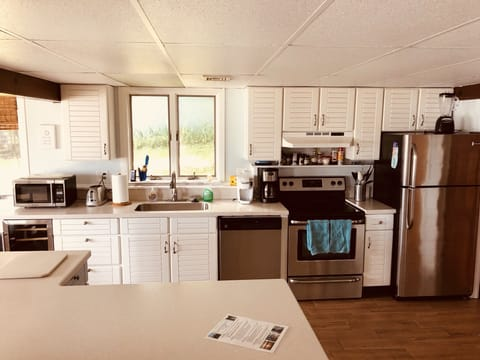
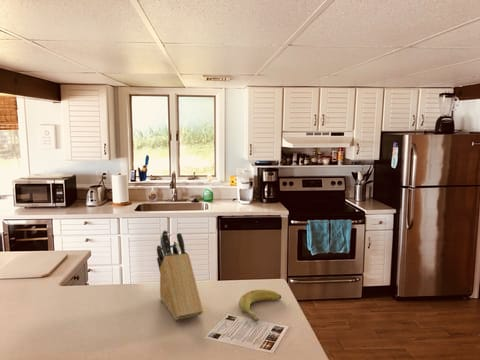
+ banana [238,289,282,322]
+ knife block [156,229,204,321]
